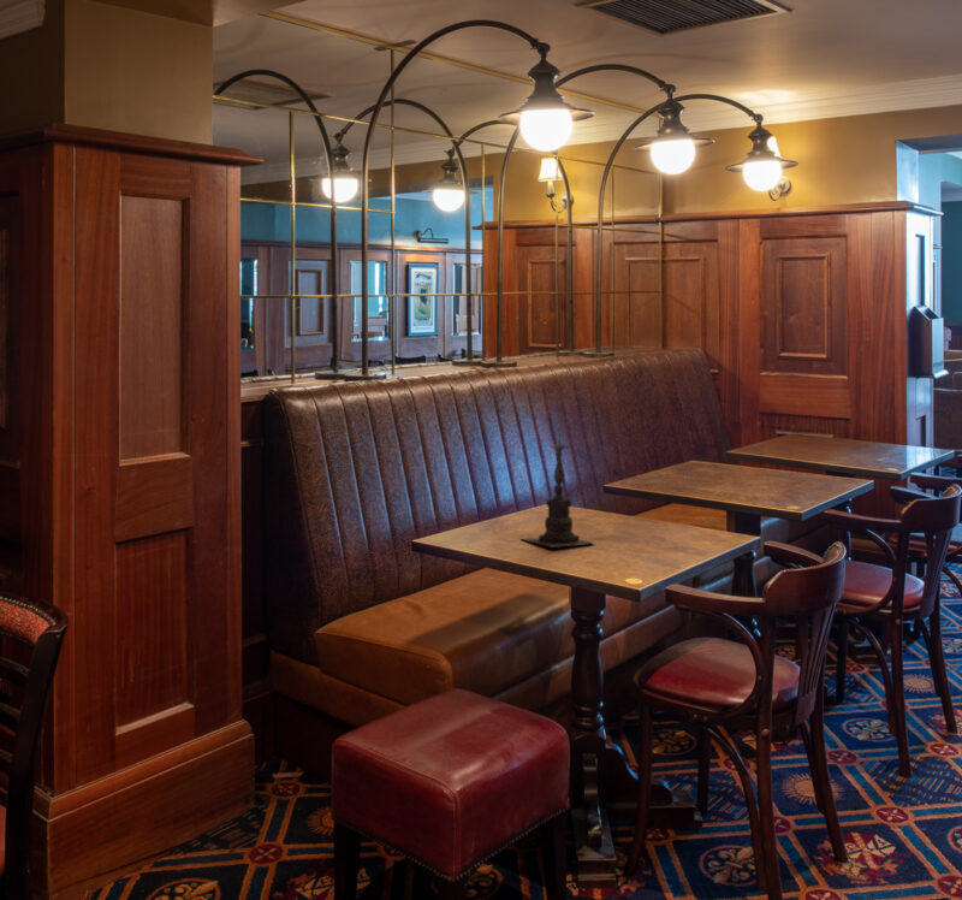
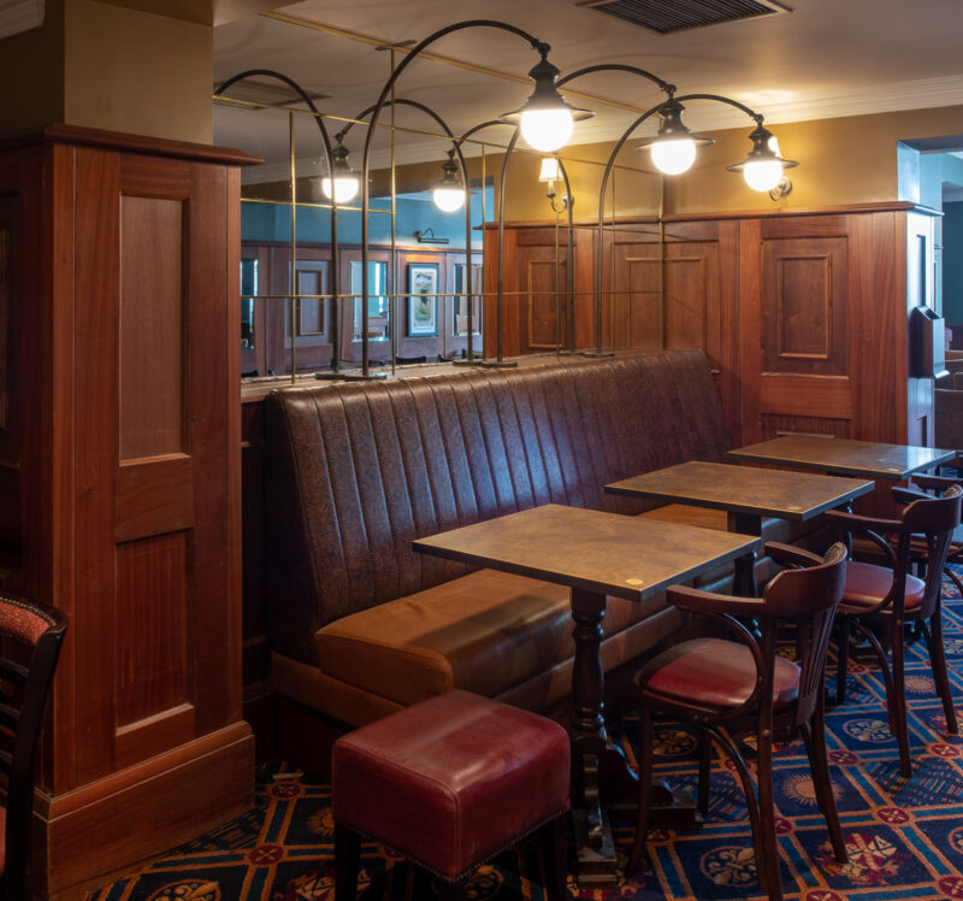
- candle holder [518,428,596,549]
